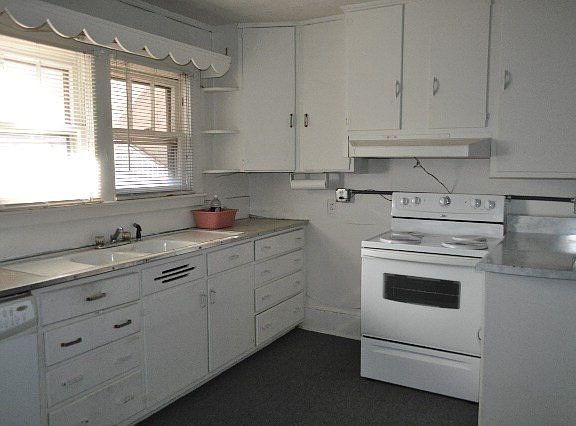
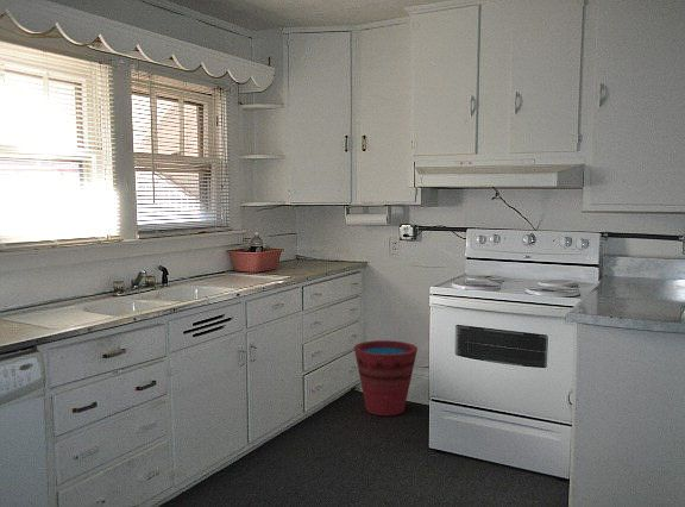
+ bucket [353,339,419,417]
